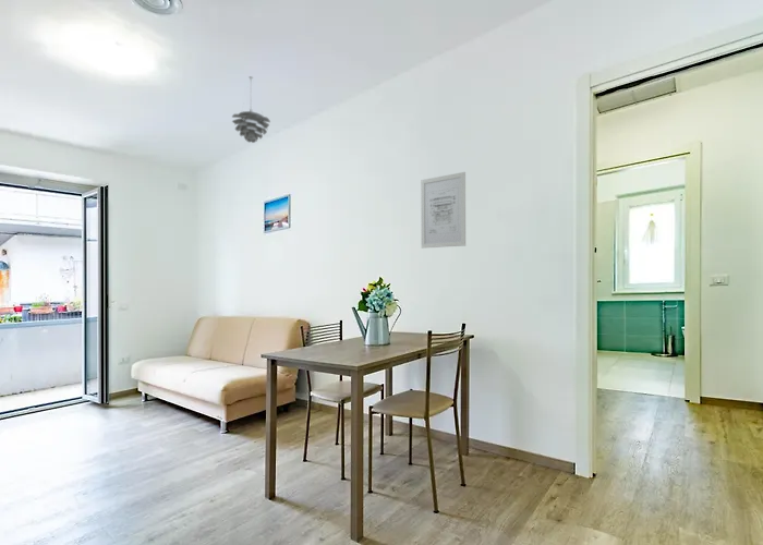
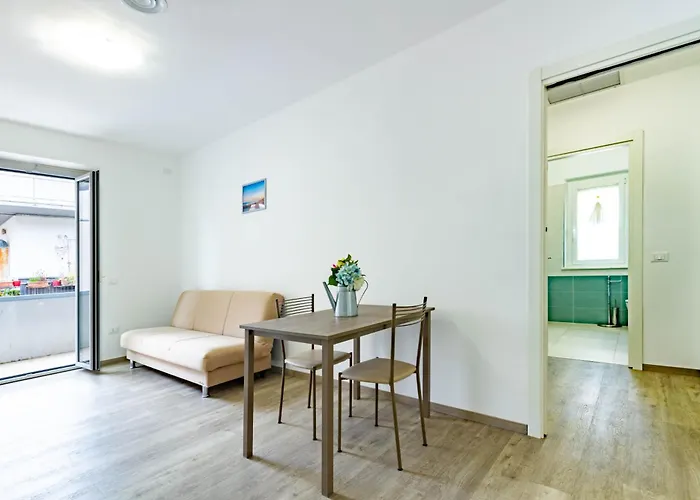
- wall art [420,171,467,250]
- pendant light [231,75,271,144]
